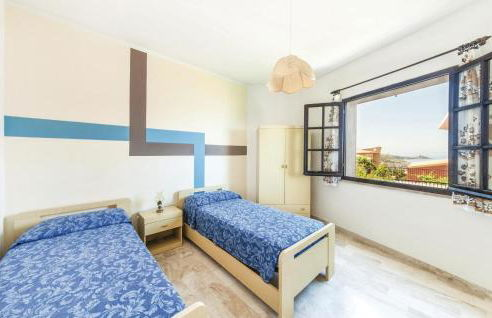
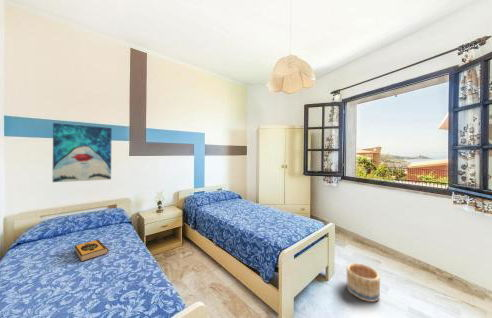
+ hardback book [74,239,109,262]
+ wall art [52,122,113,183]
+ basket [345,262,382,303]
